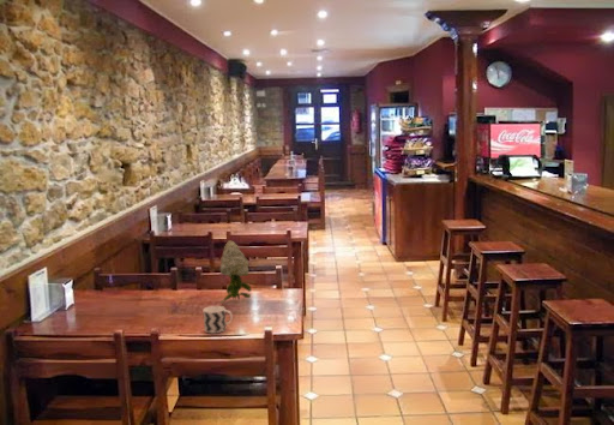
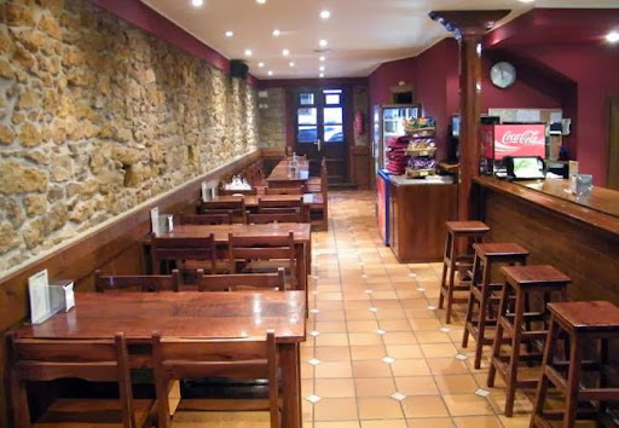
- flower [218,239,253,305]
- cup [203,305,234,334]
